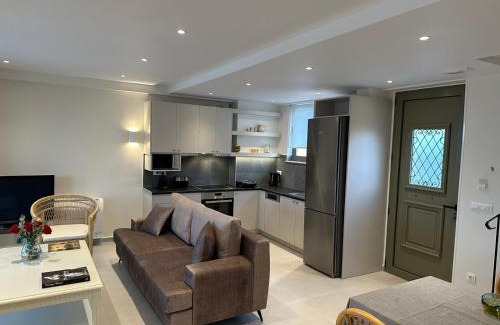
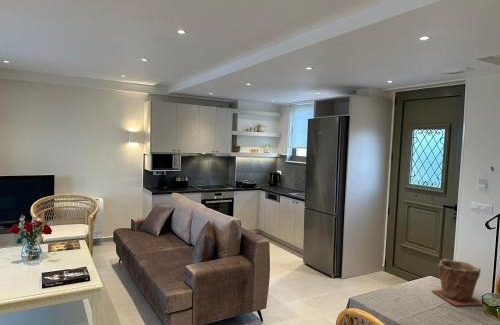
+ plant pot [431,258,483,307]
